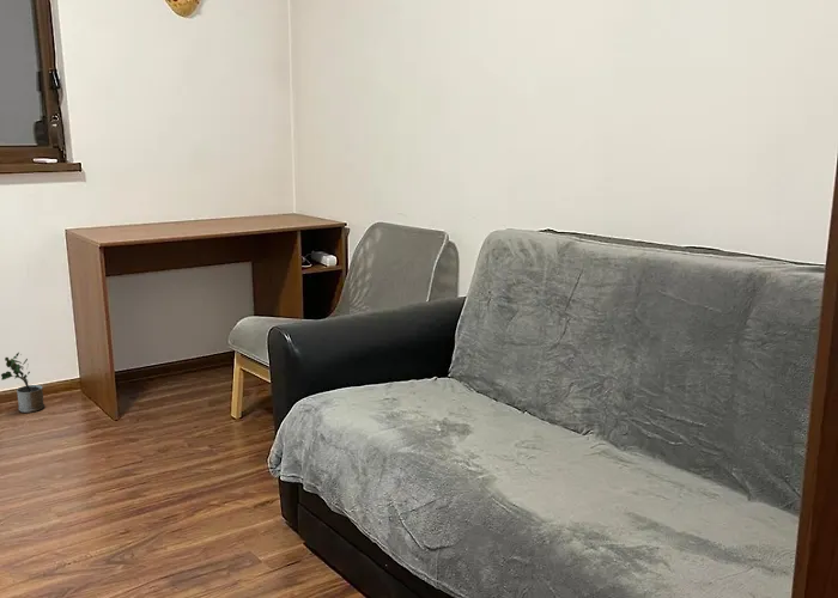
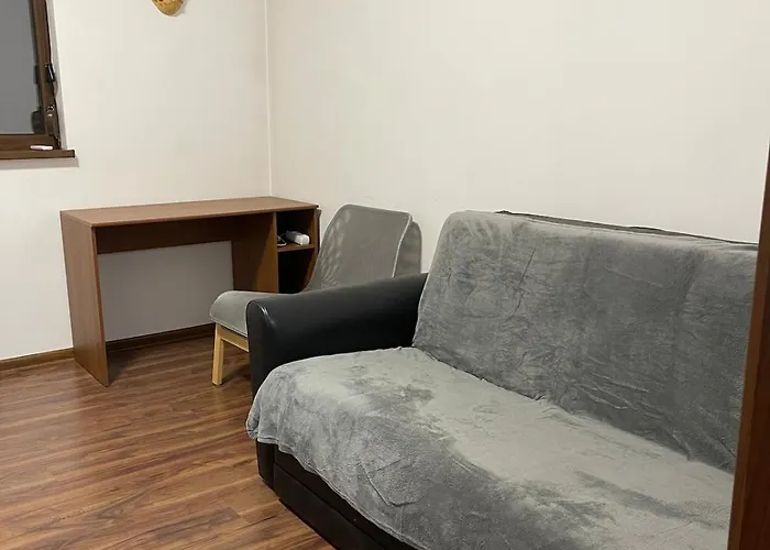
- potted plant [0,352,45,414]
